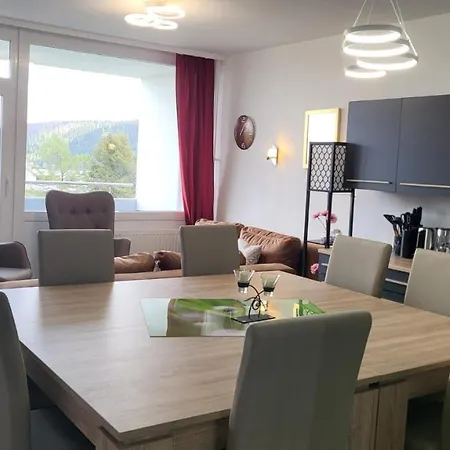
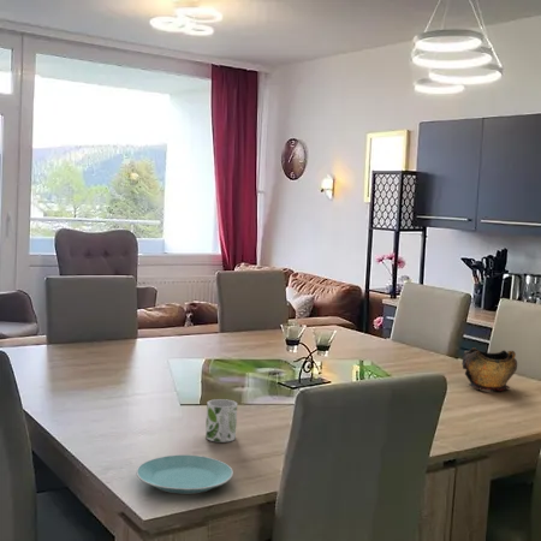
+ plate [135,453,234,495]
+ decorative bowl [460,346,518,392]
+ mug [204,398,238,444]
